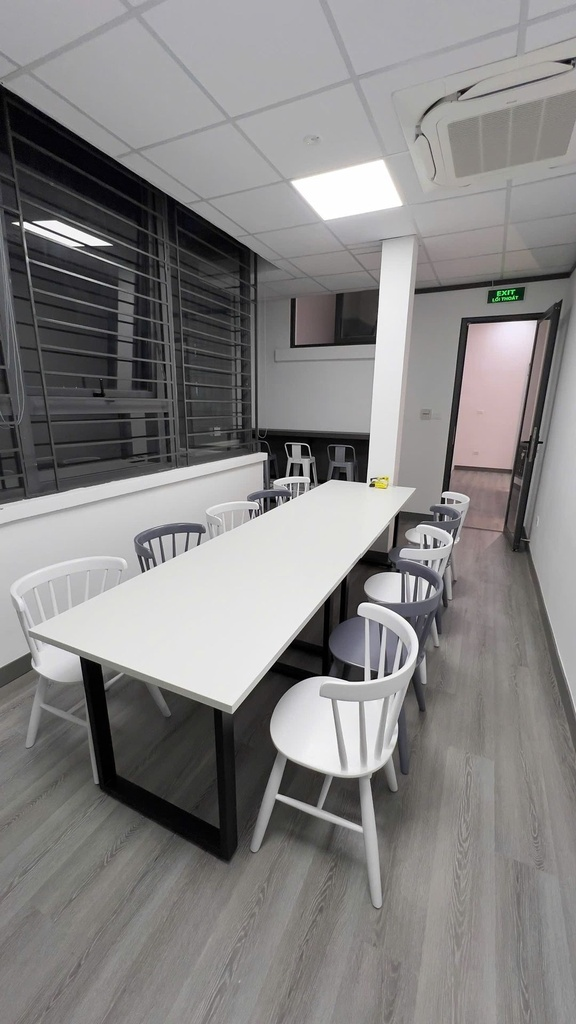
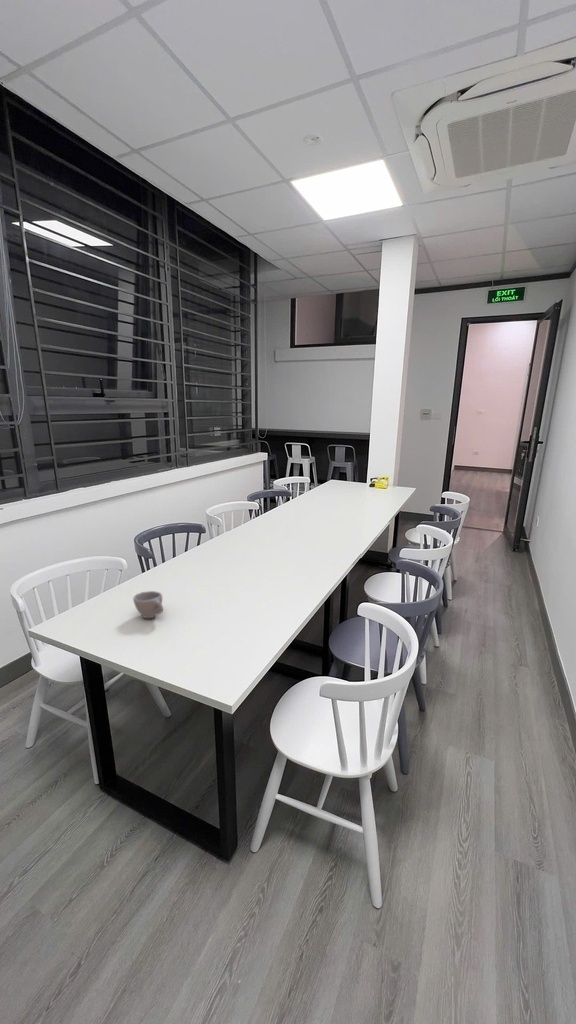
+ cup [132,590,164,619]
